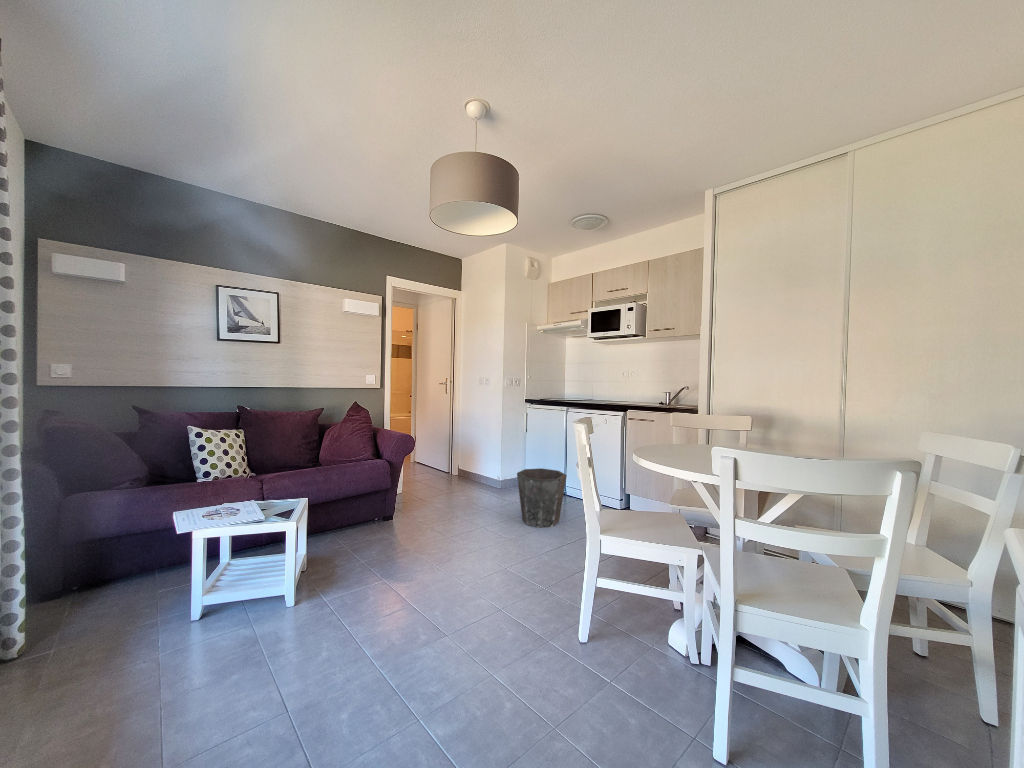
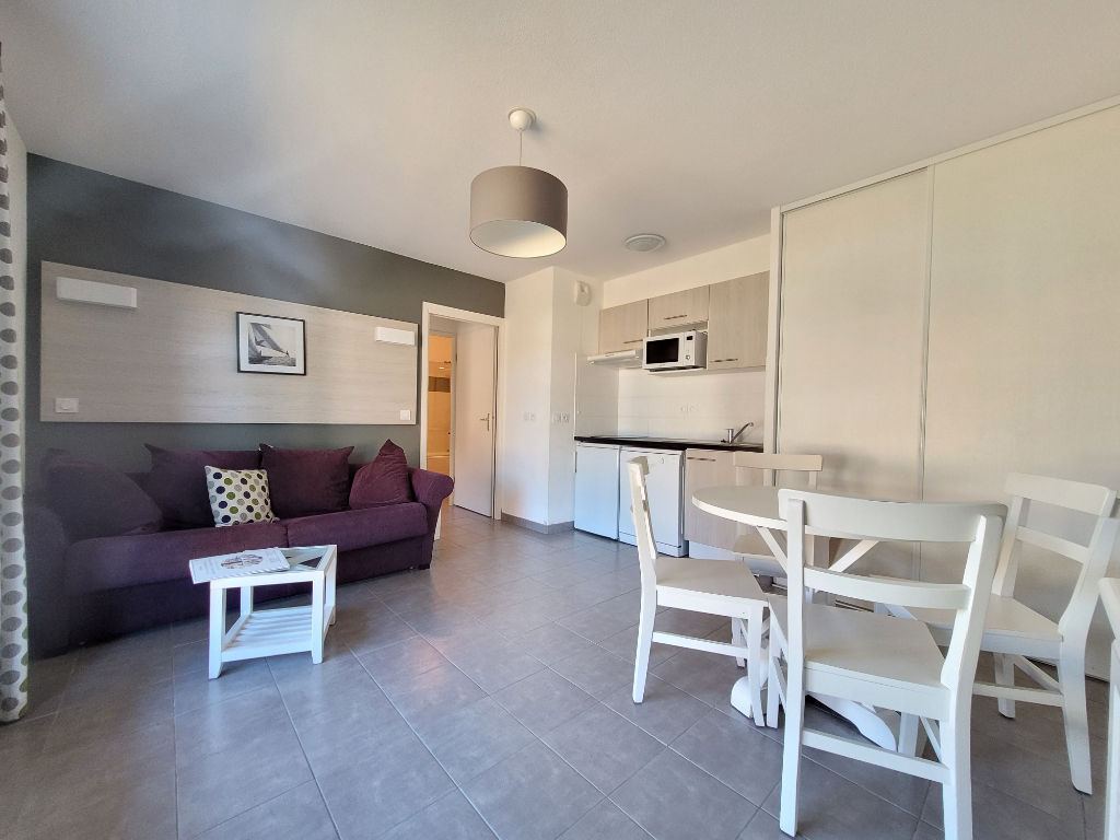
- waste bin [516,467,568,529]
